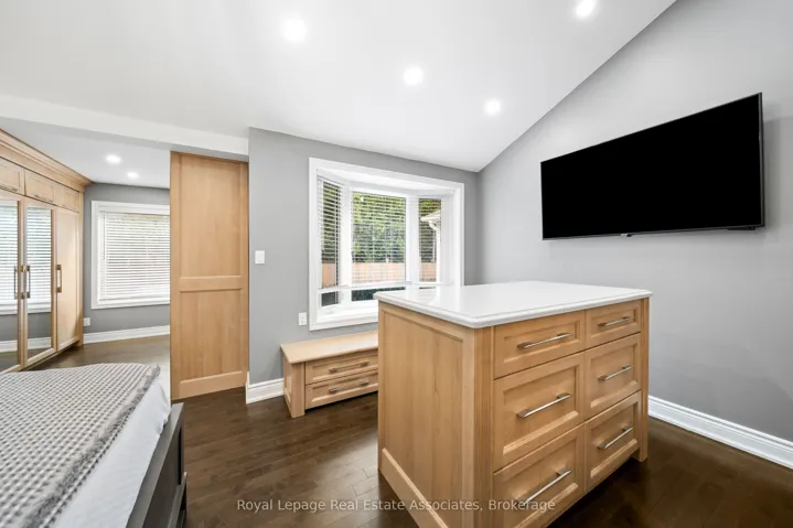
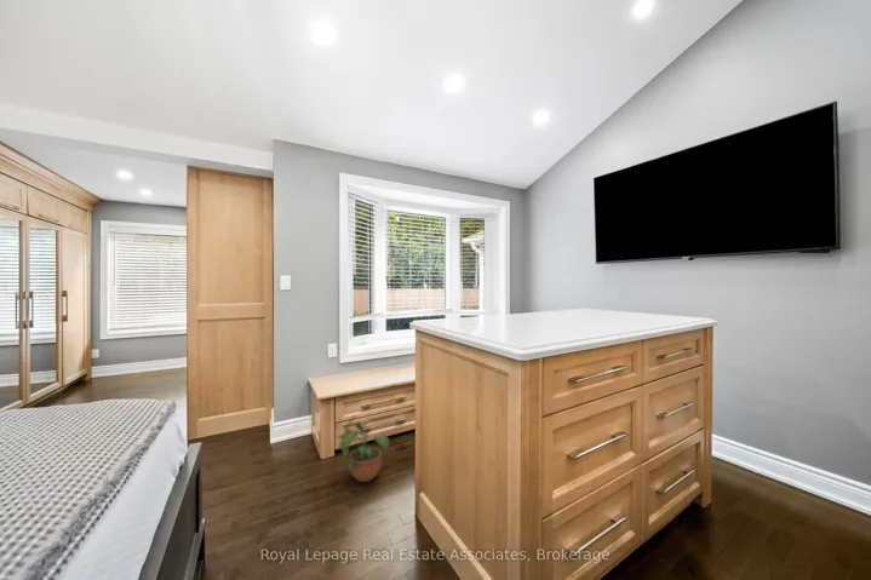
+ potted plant [336,414,390,483]
